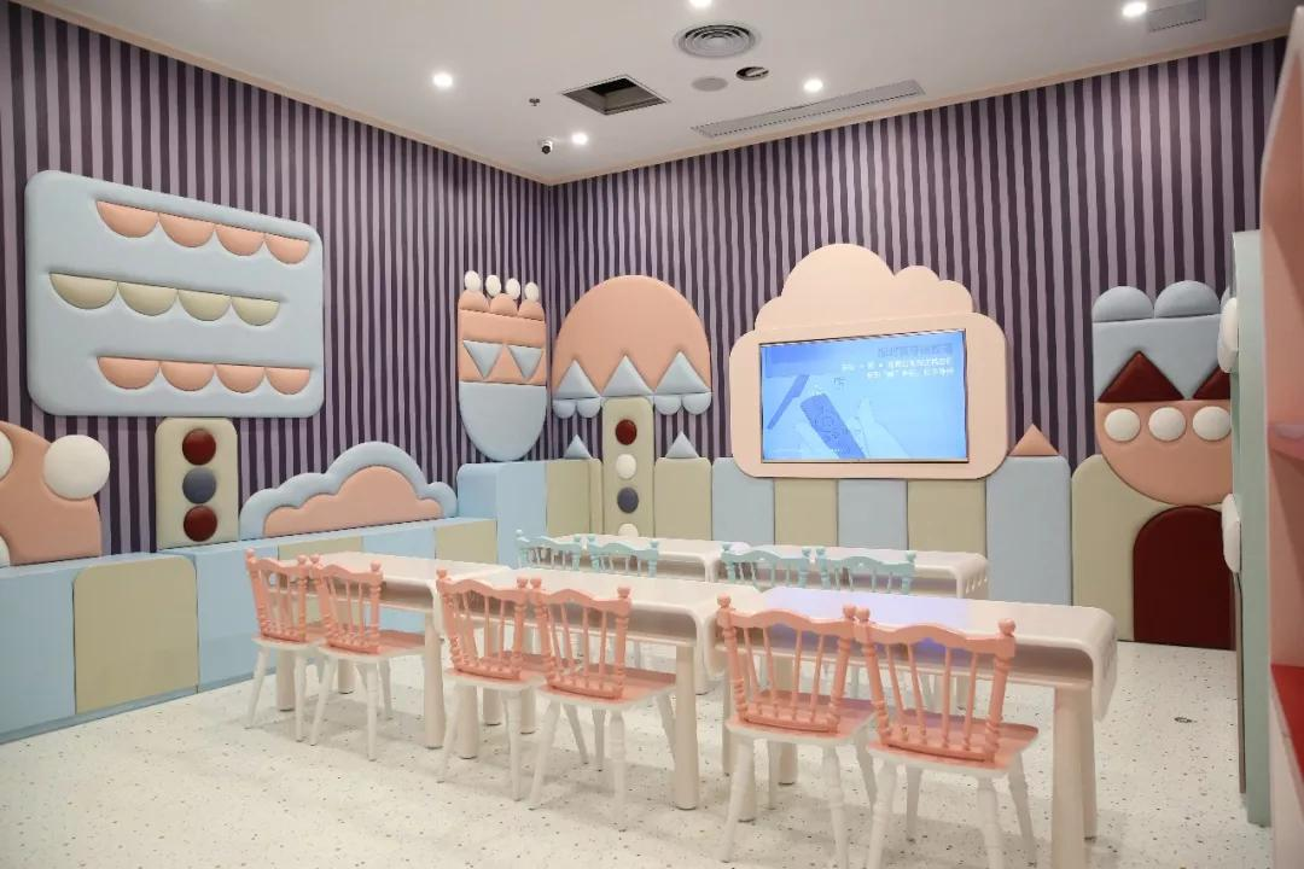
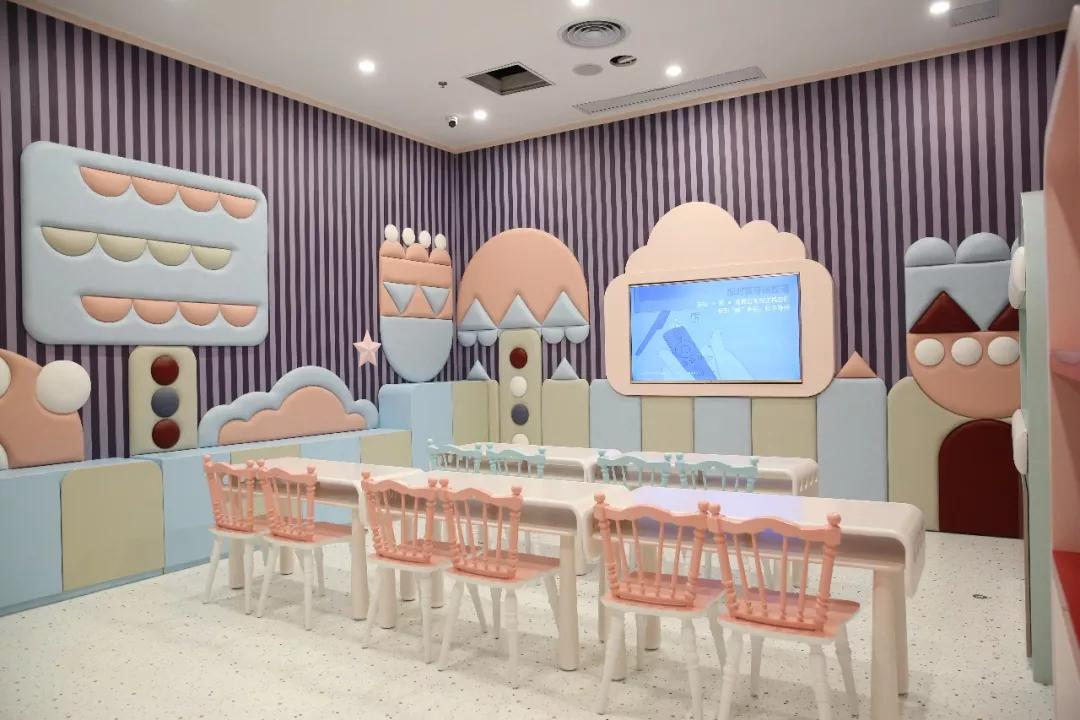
+ decorative star [352,329,382,368]
